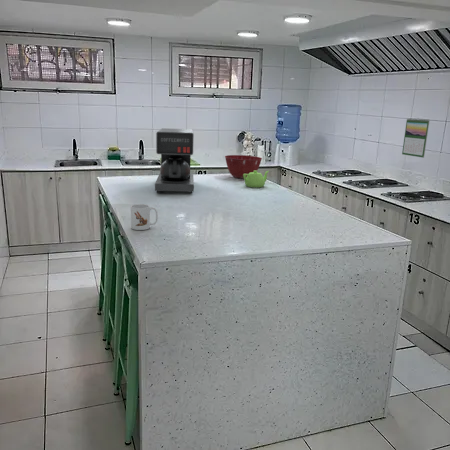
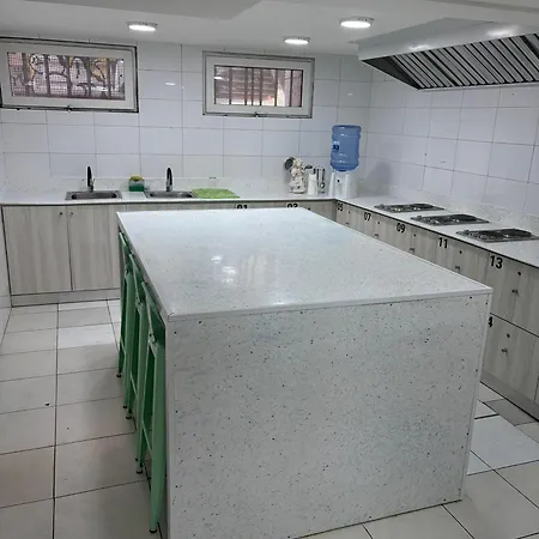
- teapot [243,170,270,188]
- mug [130,203,159,231]
- mixing bowl [224,154,263,179]
- coffee maker [154,127,195,194]
- calendar [401,117,431,158]
